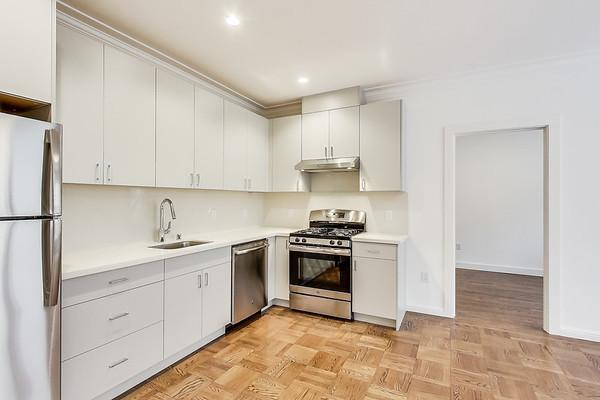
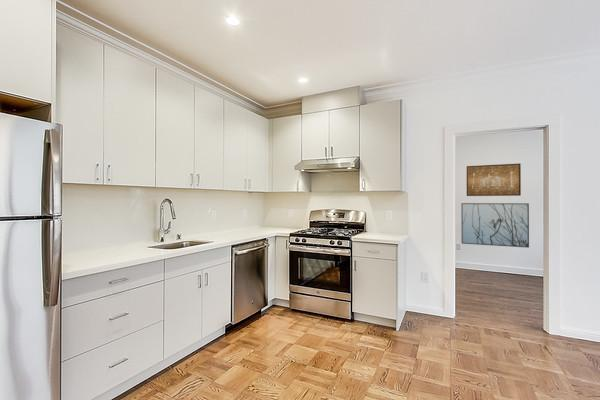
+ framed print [460,202,530,249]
+ wall art [466,162,522,197]
